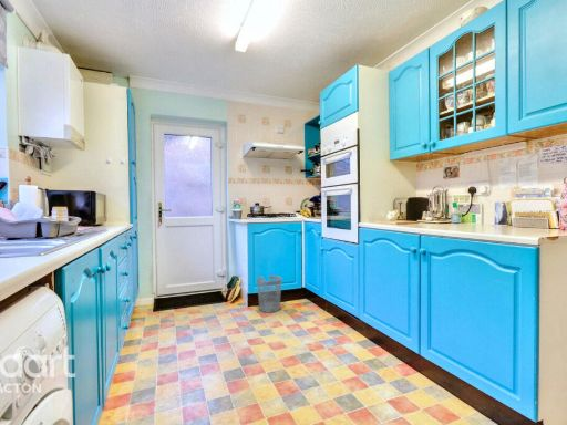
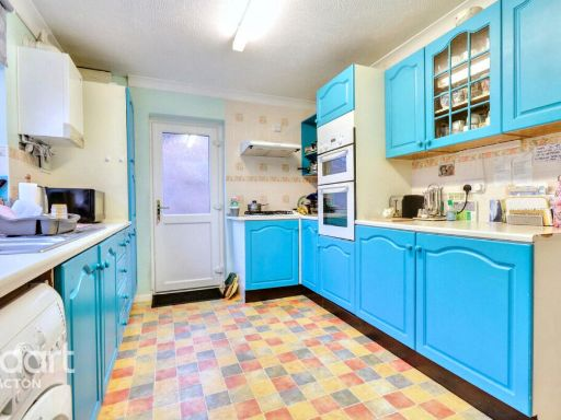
- wastebasket [256,274,284,314]
